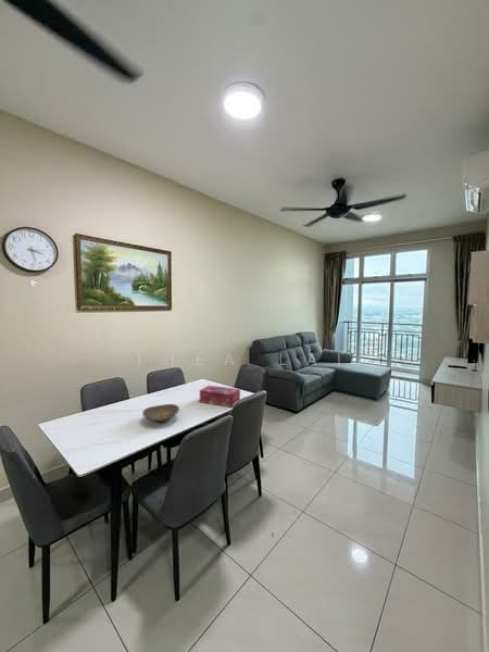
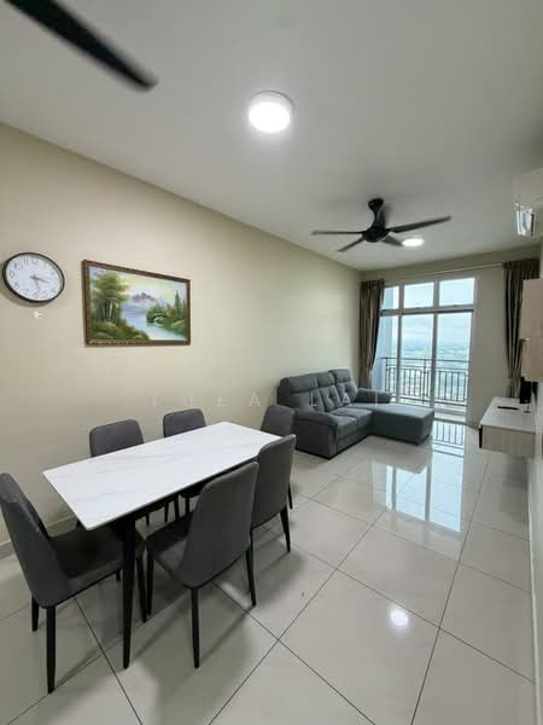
- decorative bowl [141,403,180,424]
- tissue box [199,385,241,409]
